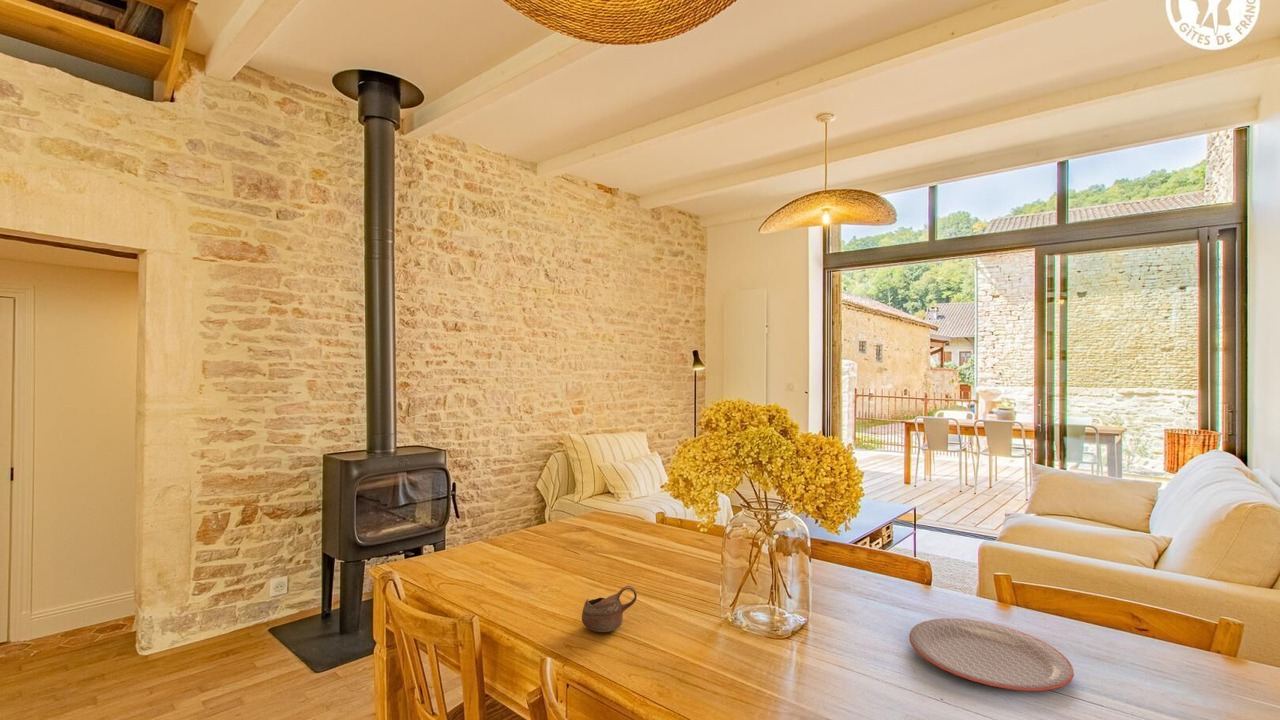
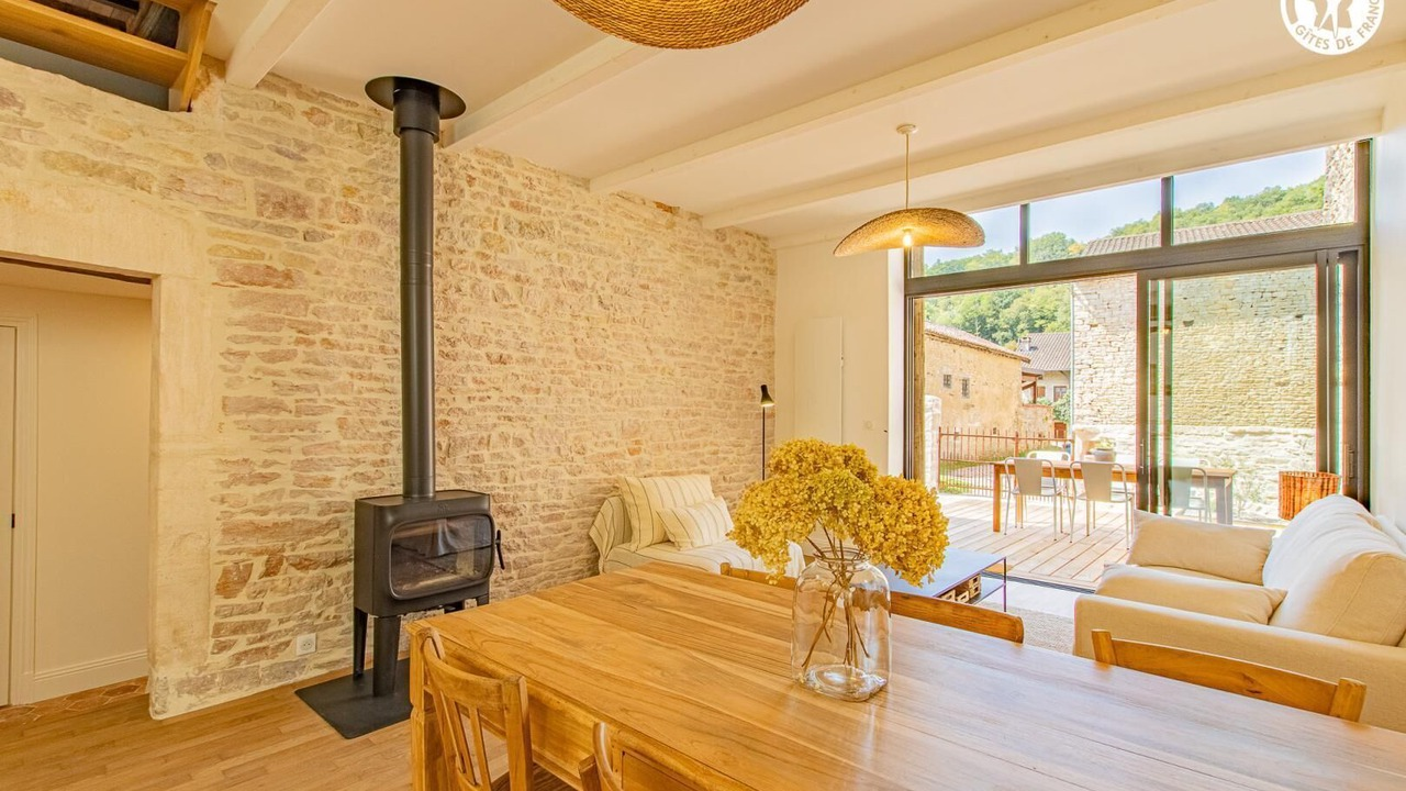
- cup [581,585,638,633]
- plate [908,618,1075,692]
